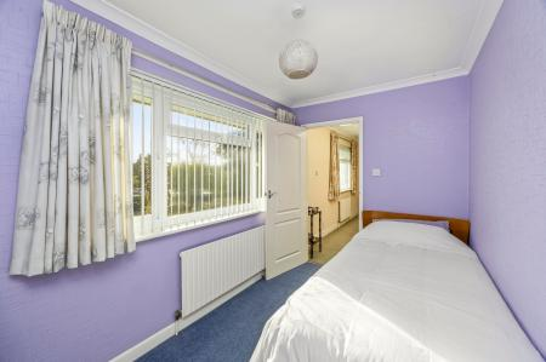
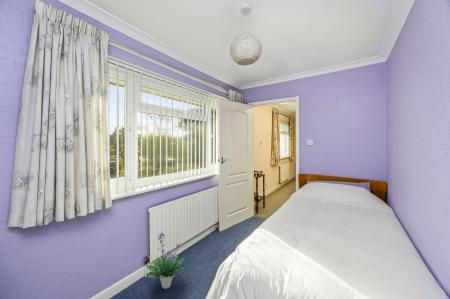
+ potted plant [145,230,186,290]
